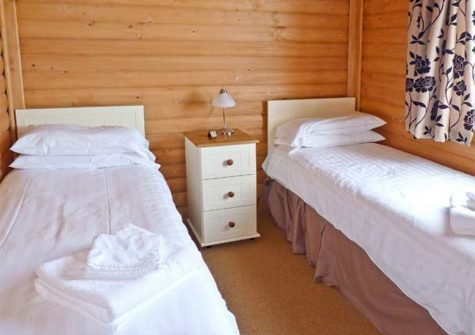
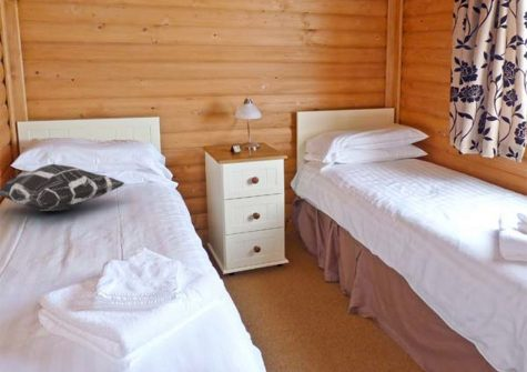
+ decorative pillow [0,163,125,212]
